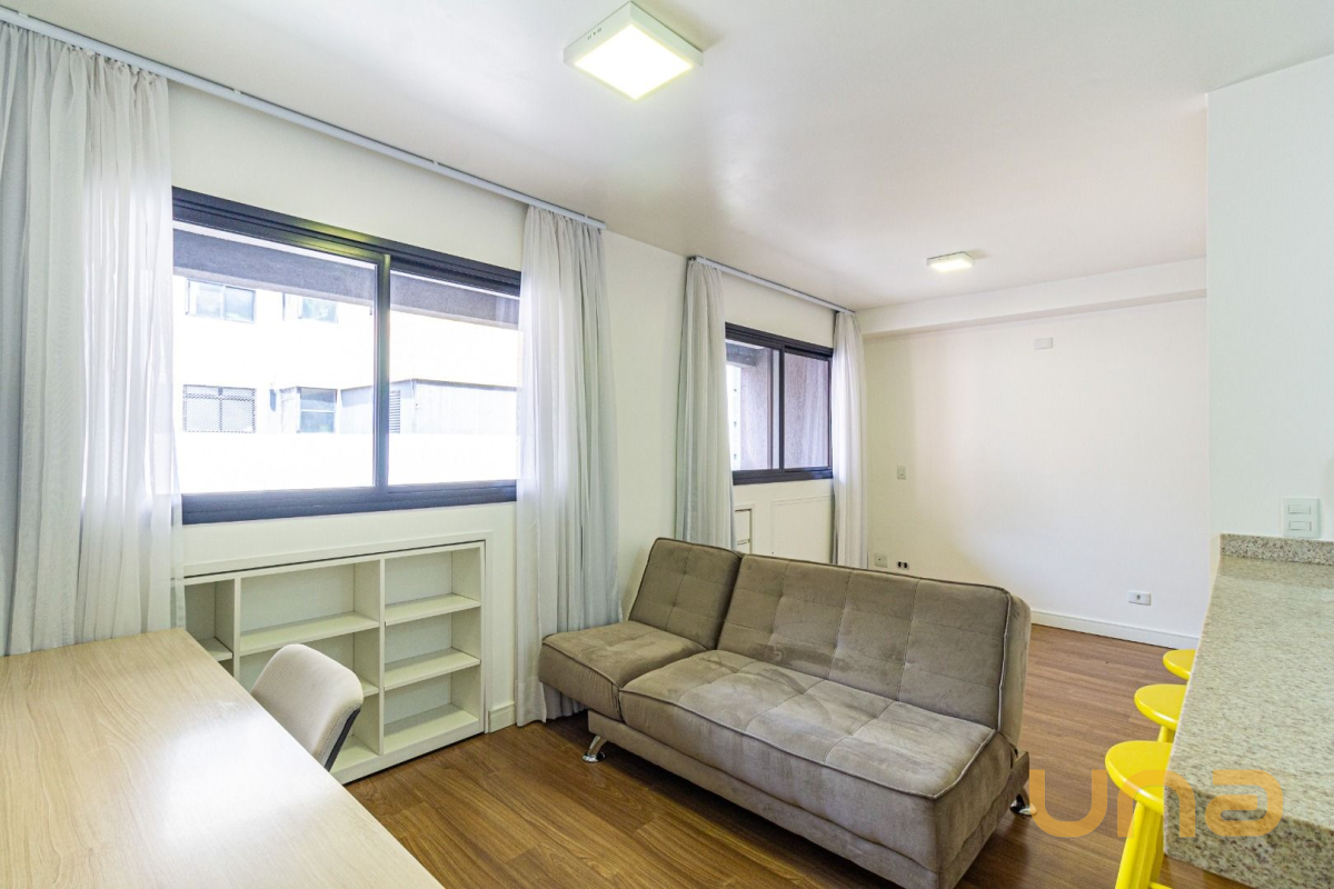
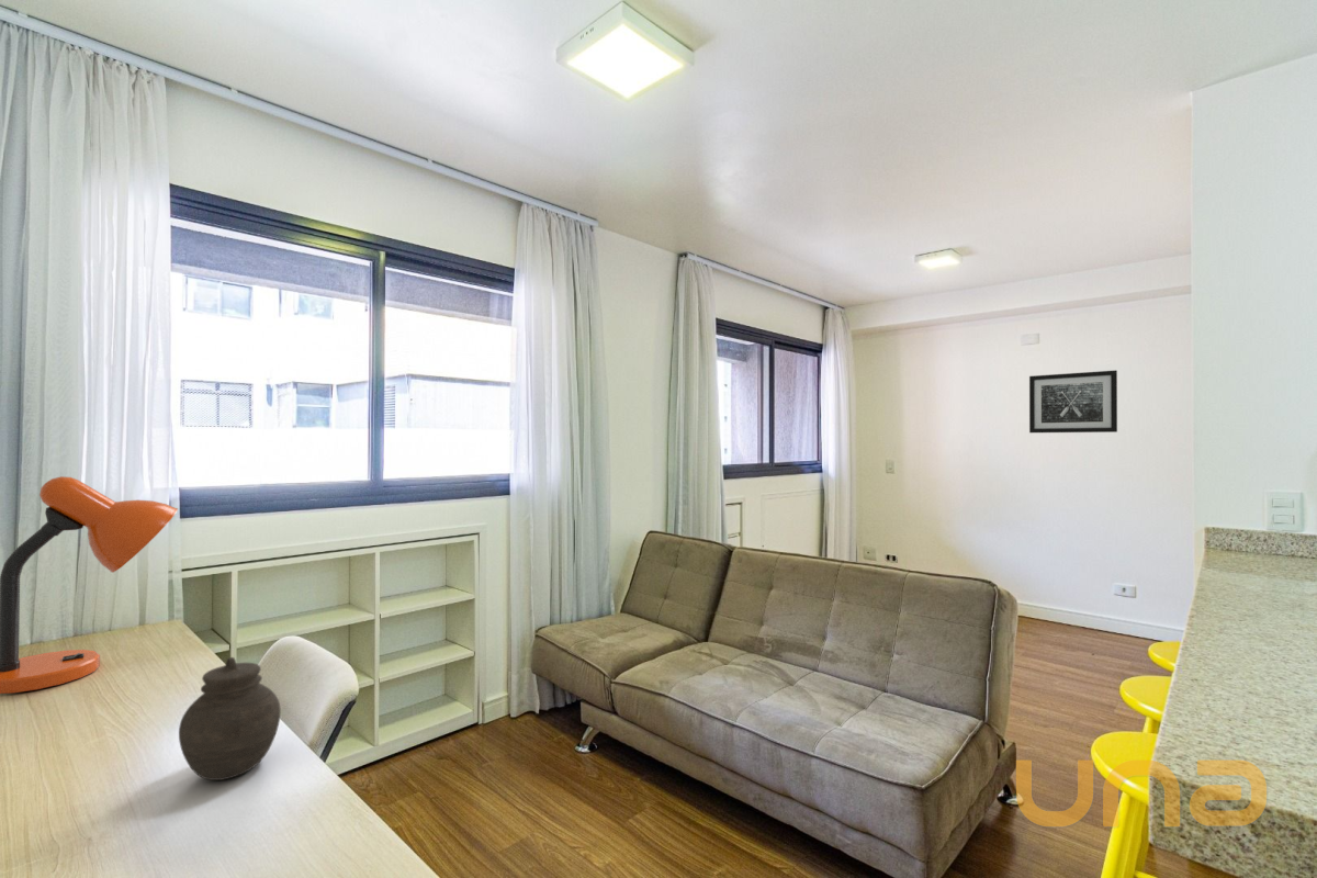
+ jar [178,656,282,781]
+ desk lamp [0,475,179,695]
+ wall art [1028,369,1118,434]
